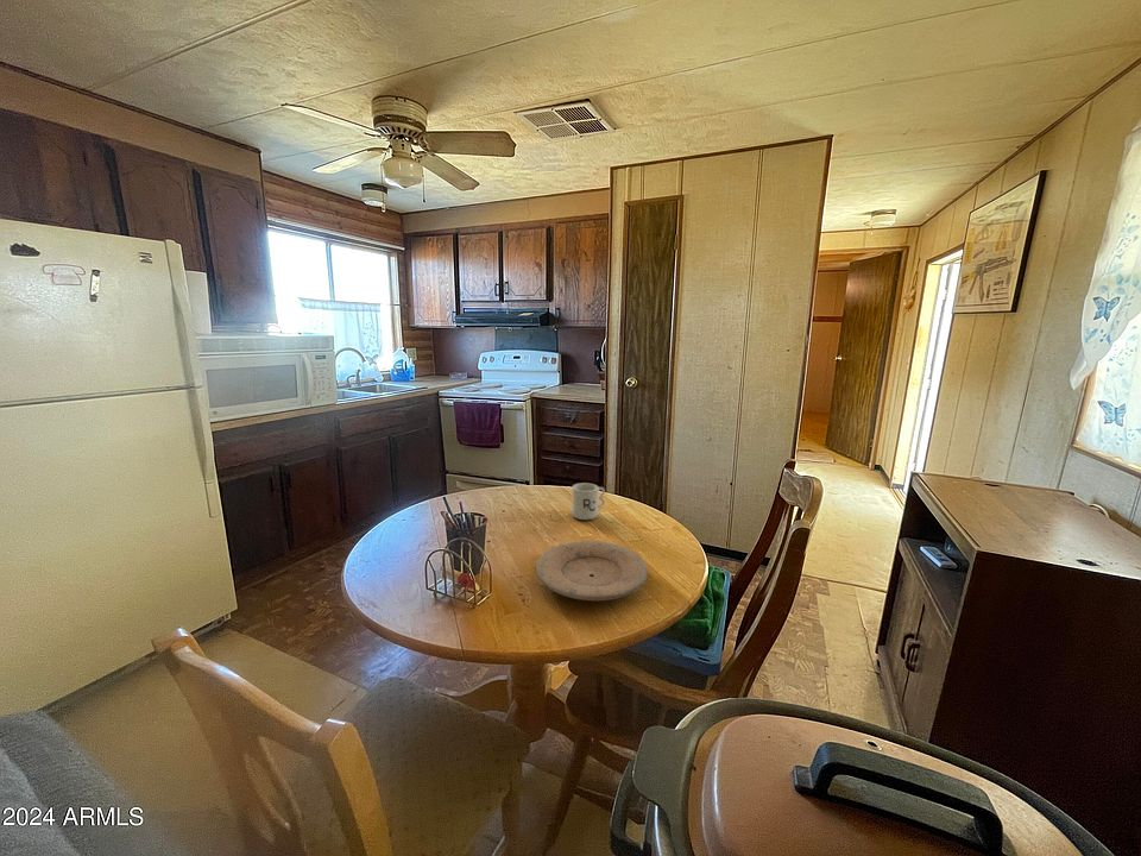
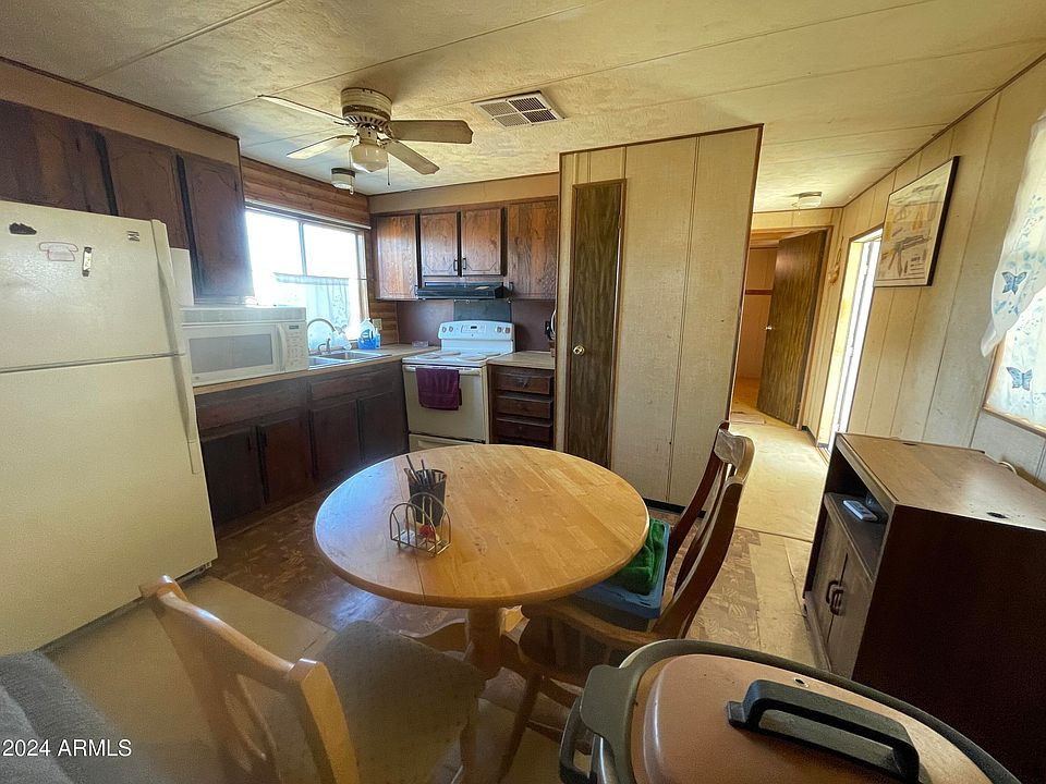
- plate [535,540,649,602]
- mug [570,482,606,521]
